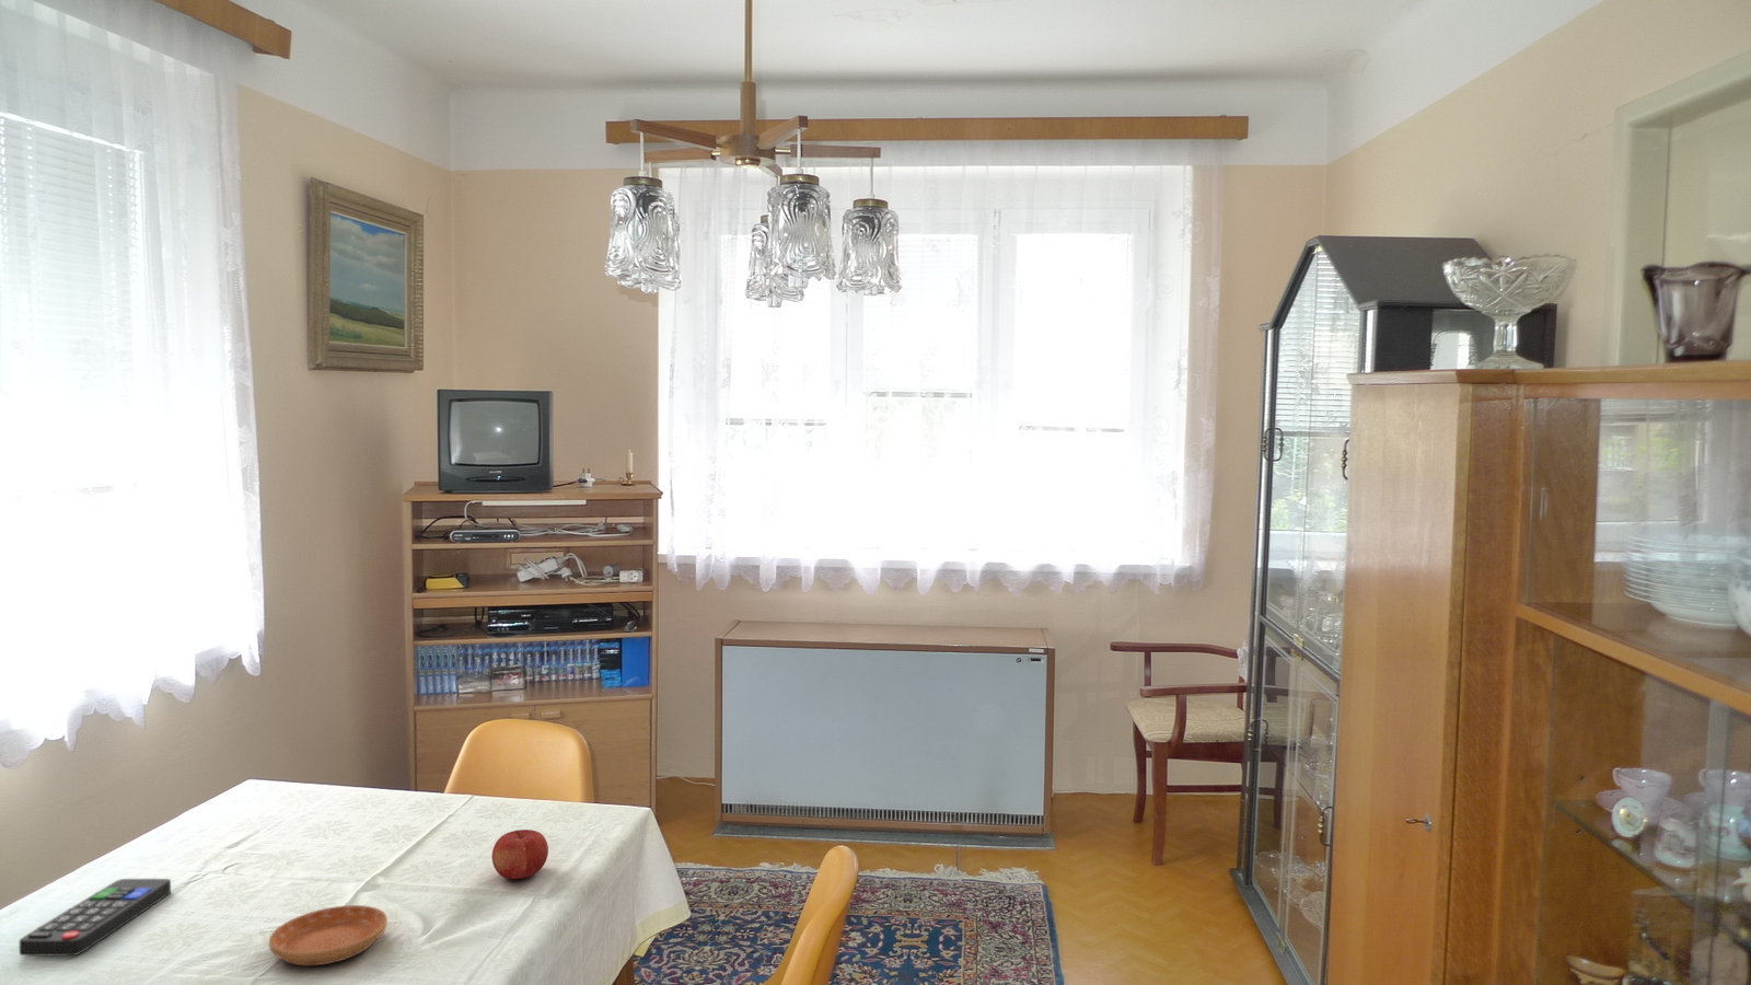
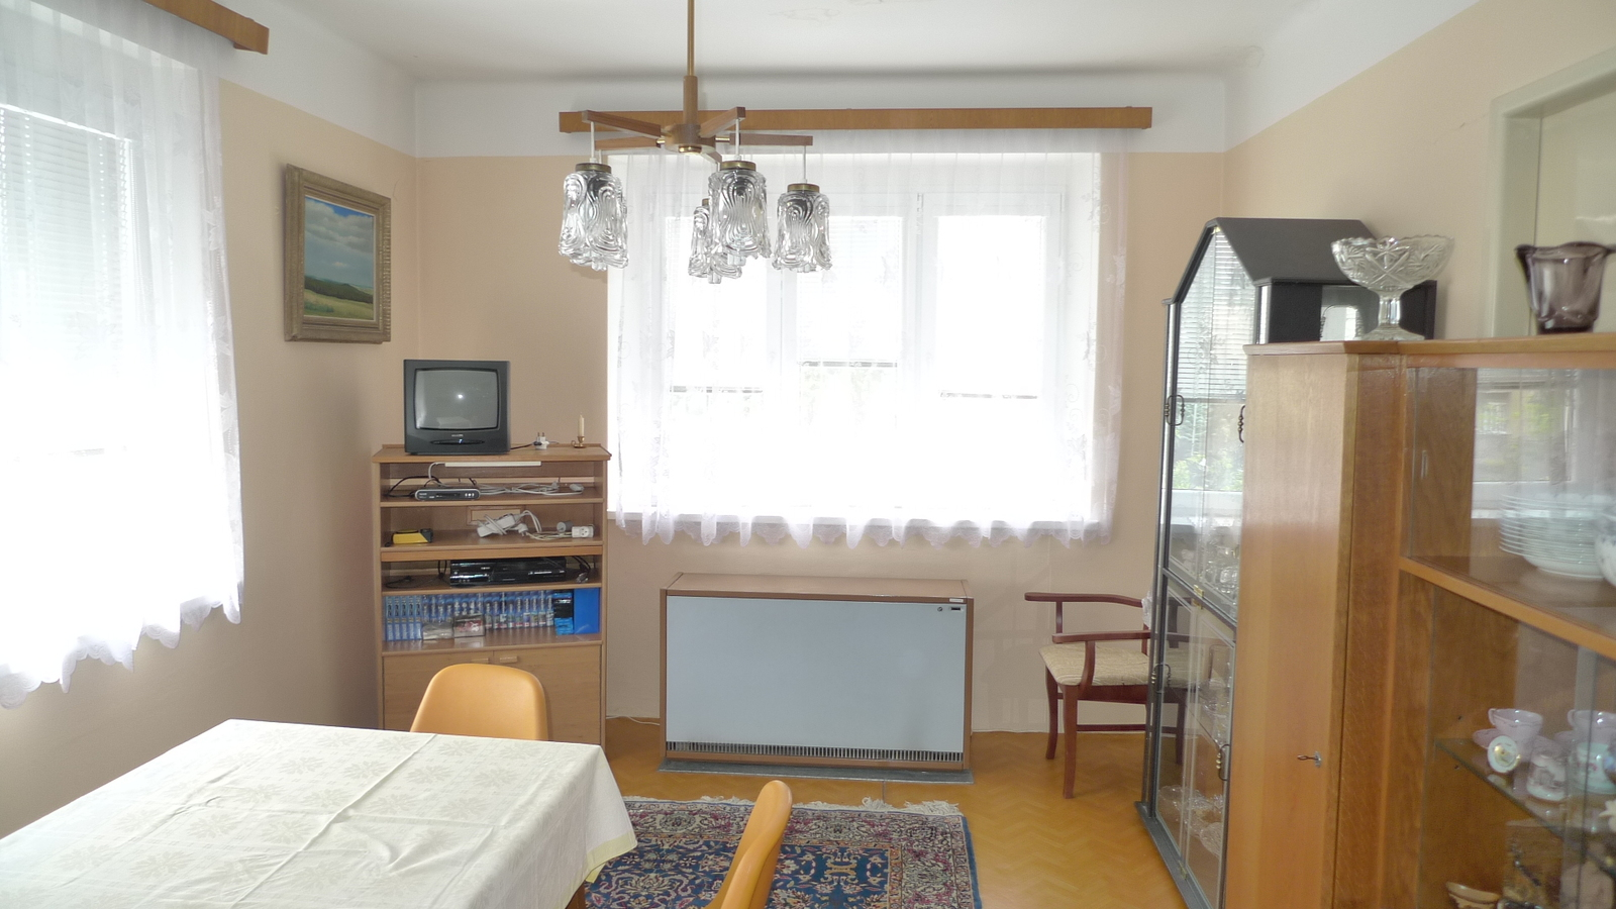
- fruit [492,829,550,880]
- saucer [268,904,388,967]
- remote control [18,878,172,956]
